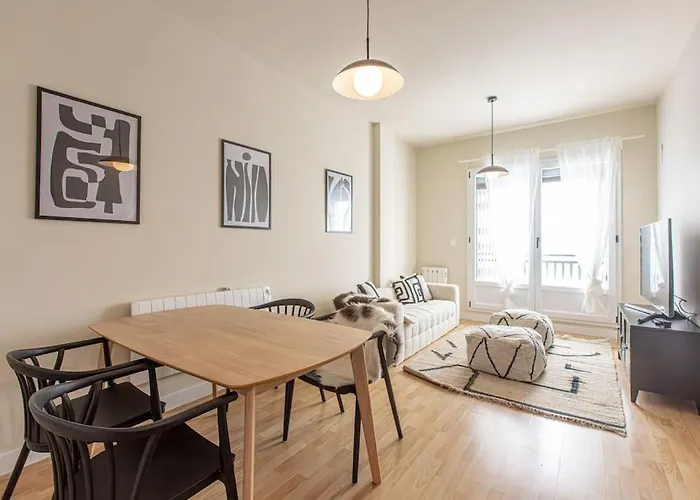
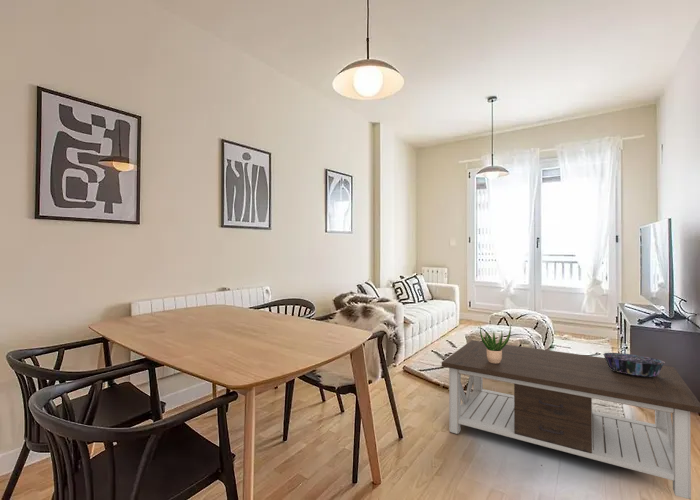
+ decorative bowl [602,352,666,377]
+ potted plant [479,325,512,364]
+ coffee table [441,339,700,500]
